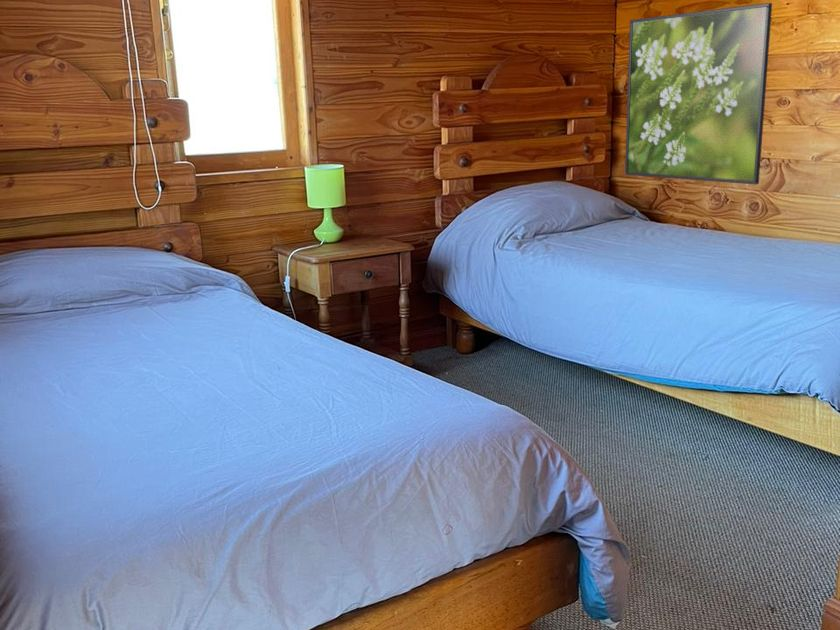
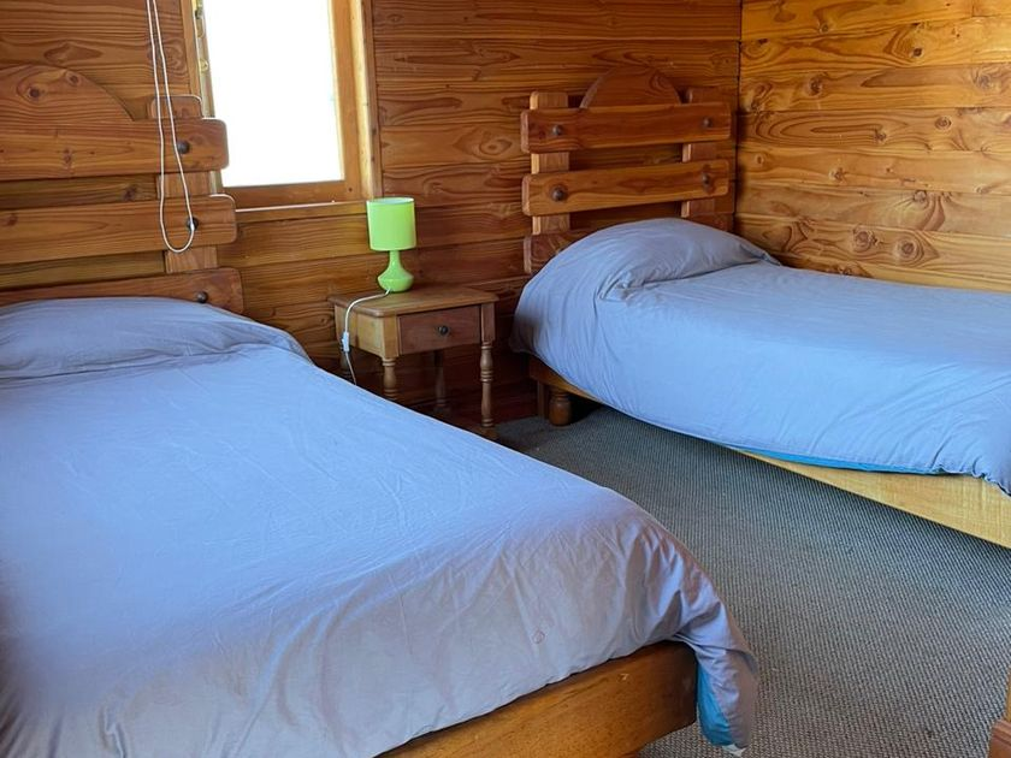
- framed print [624,2,773,185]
